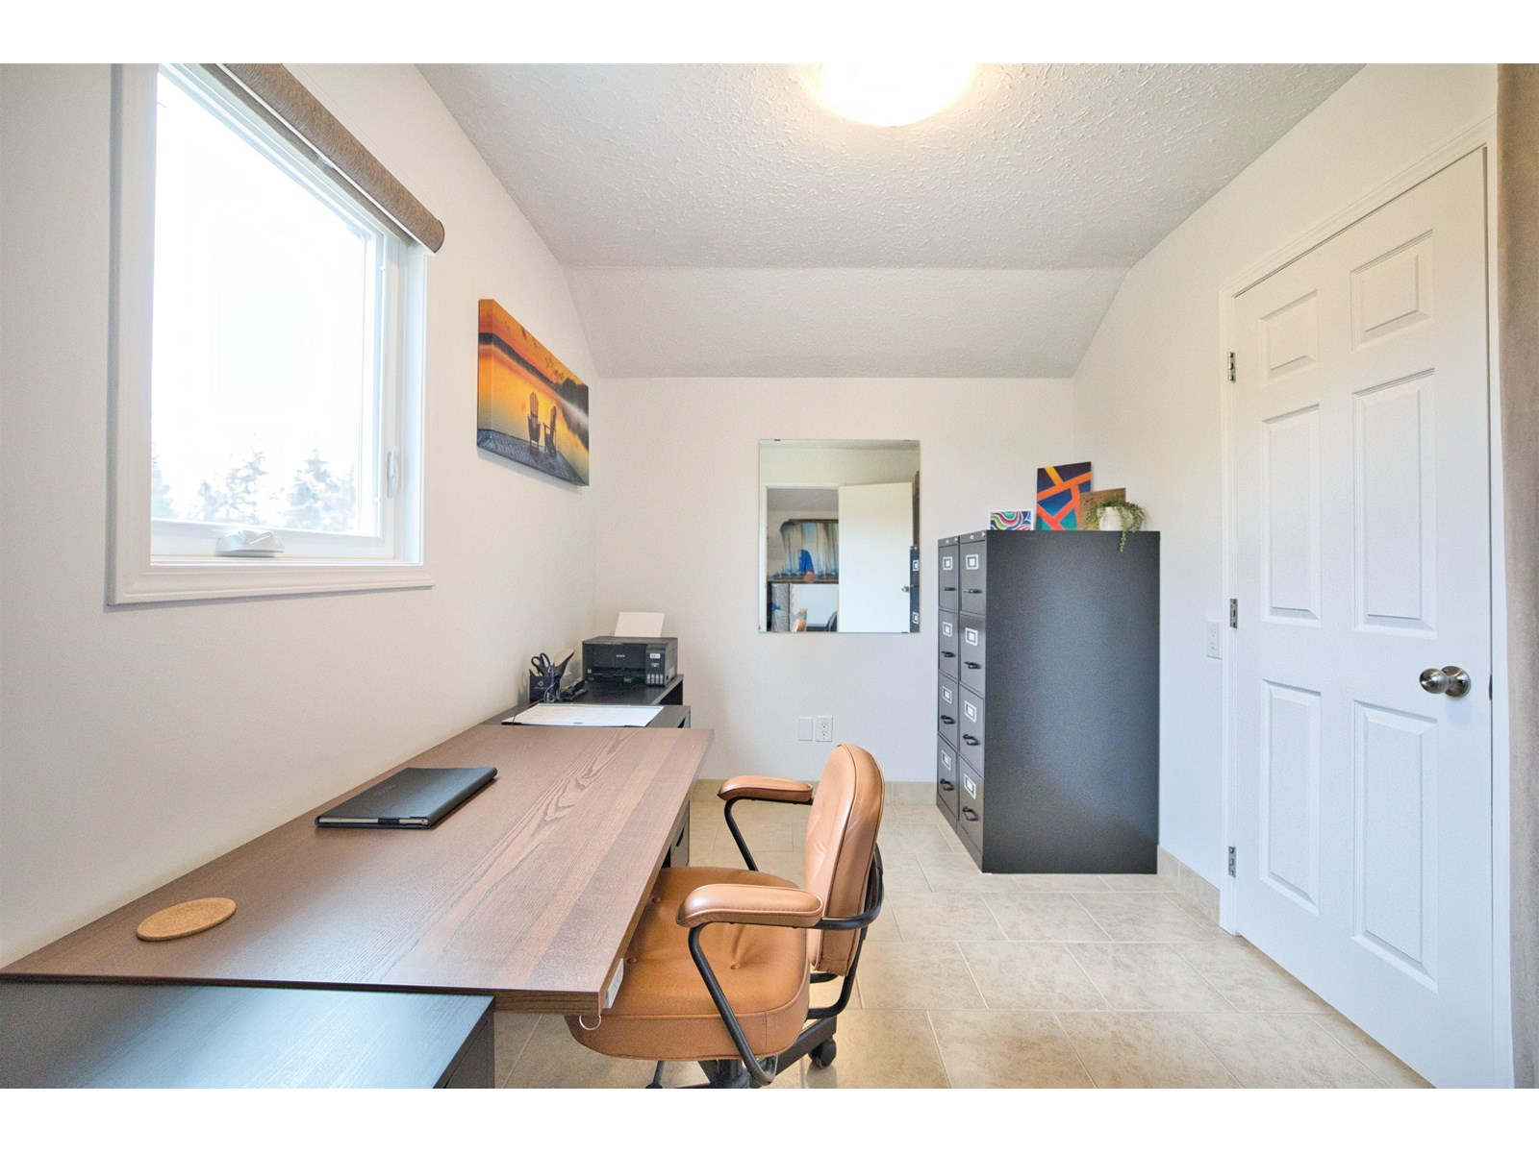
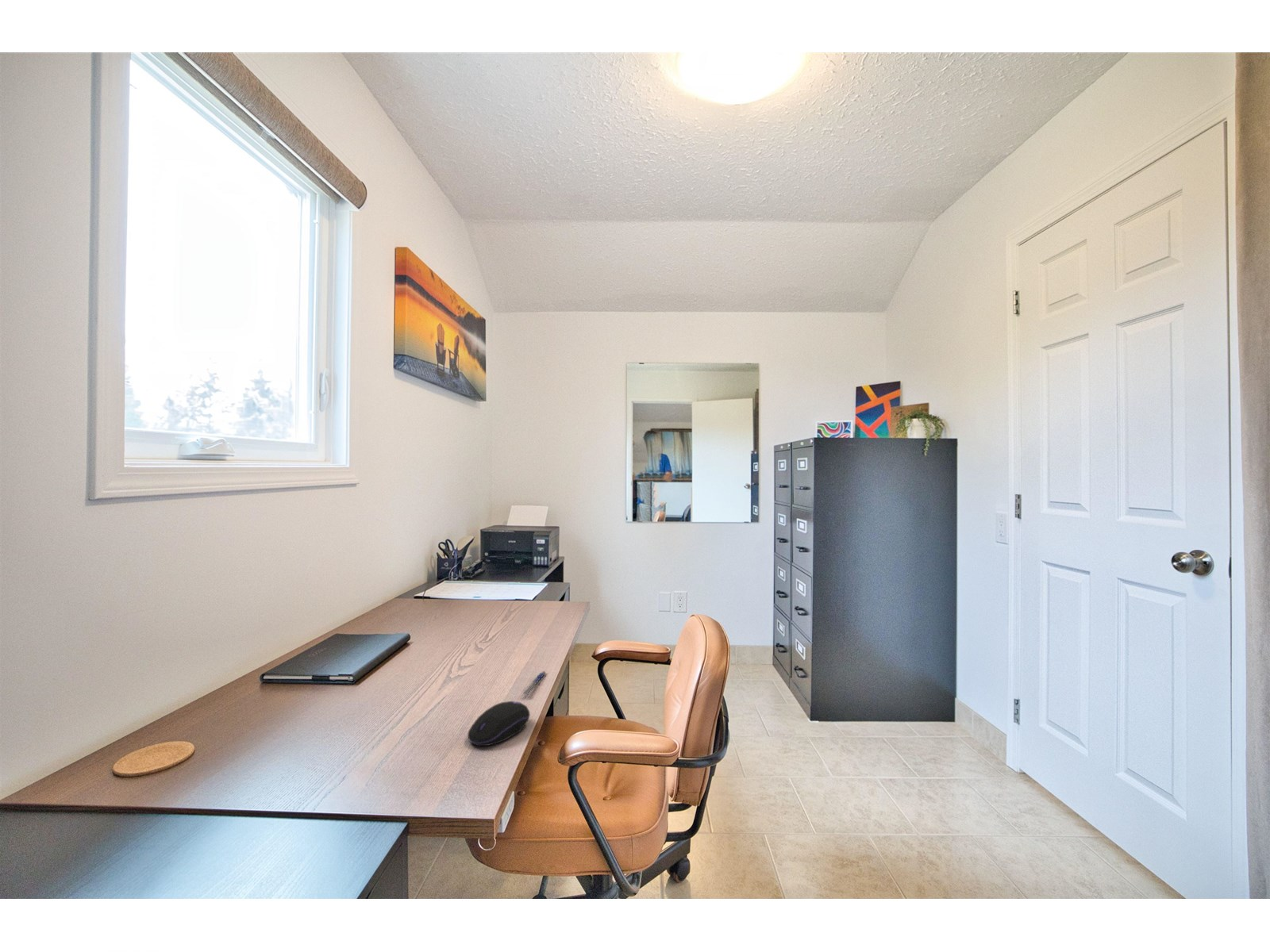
+ pen [520,670,548,696]
+ computer mouse [467,701,531,747]
